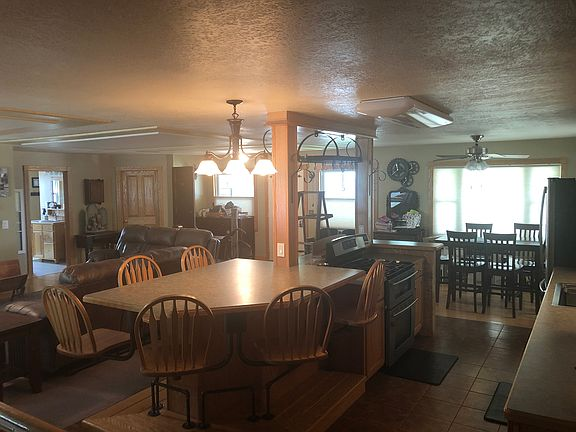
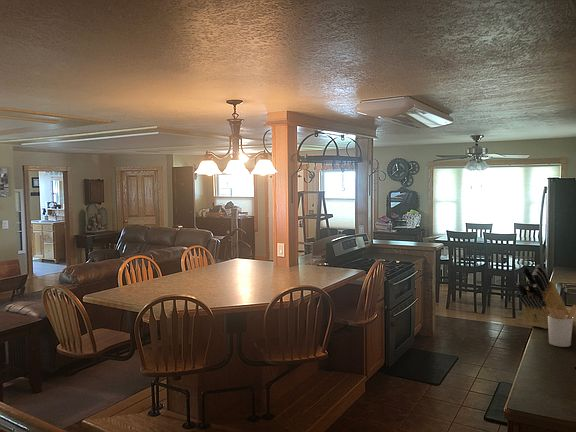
+ knife block [515,264,570,330]
+ utensil holder [543,304,576,348]
